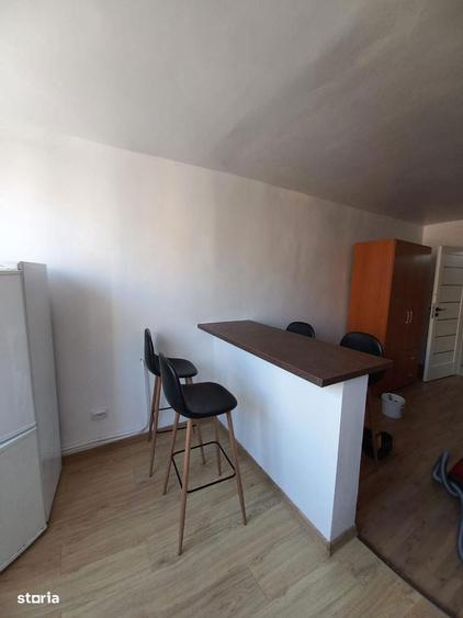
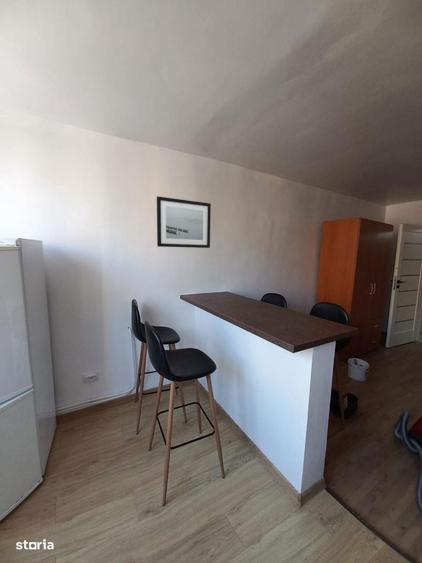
+ wall art [156,195,212,249]
